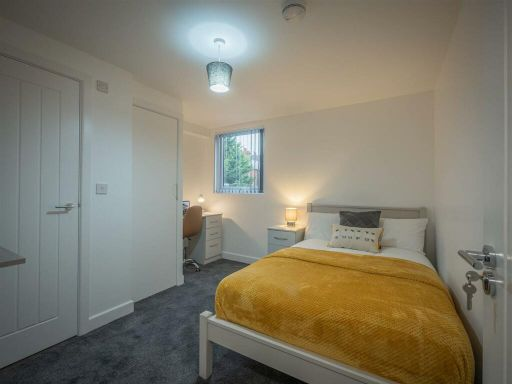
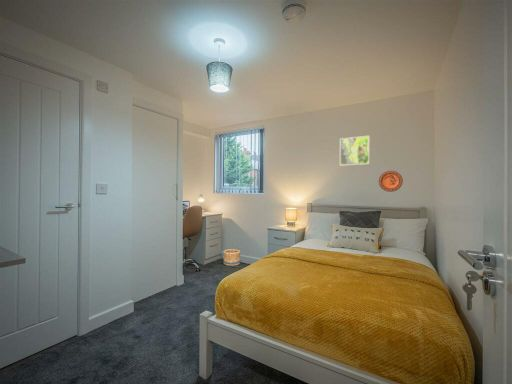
+ decorative plate [378,170,404,193]
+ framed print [339,135,370,167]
+ basket [222,248,241,267]
